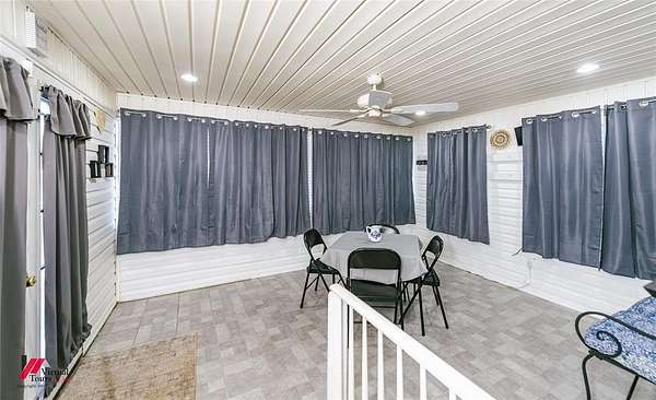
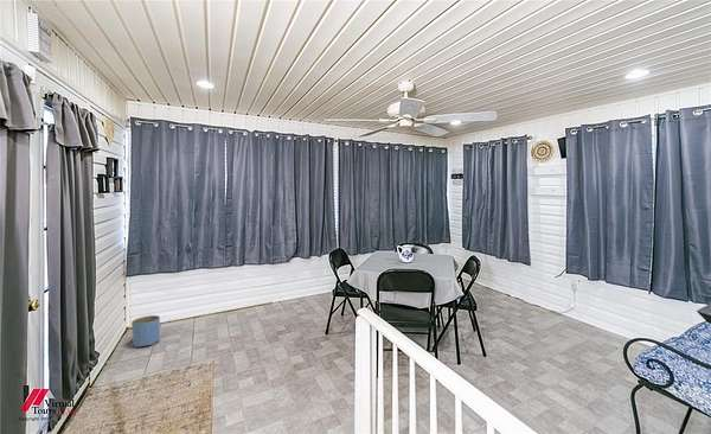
+ planter [130,314,161,349]
